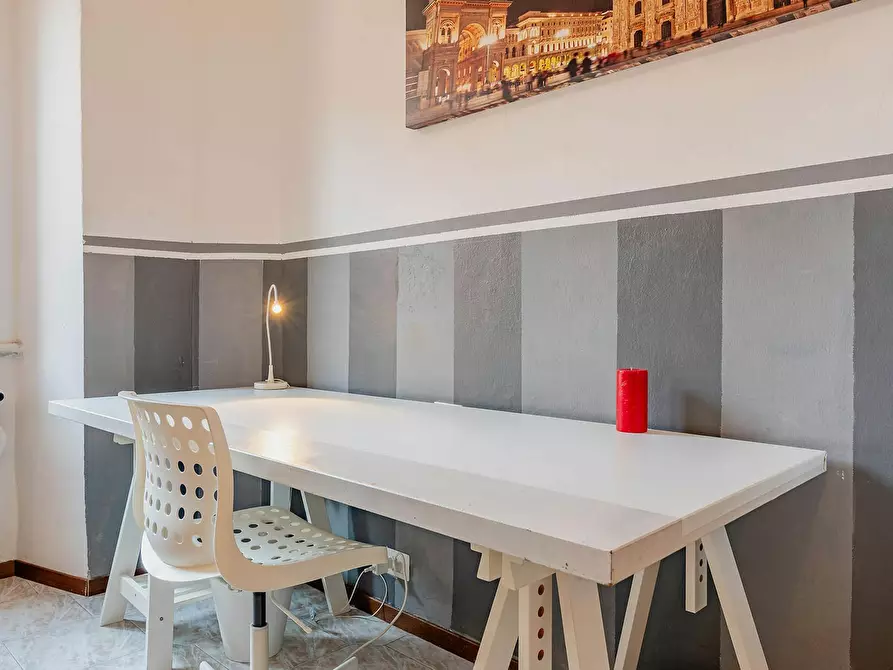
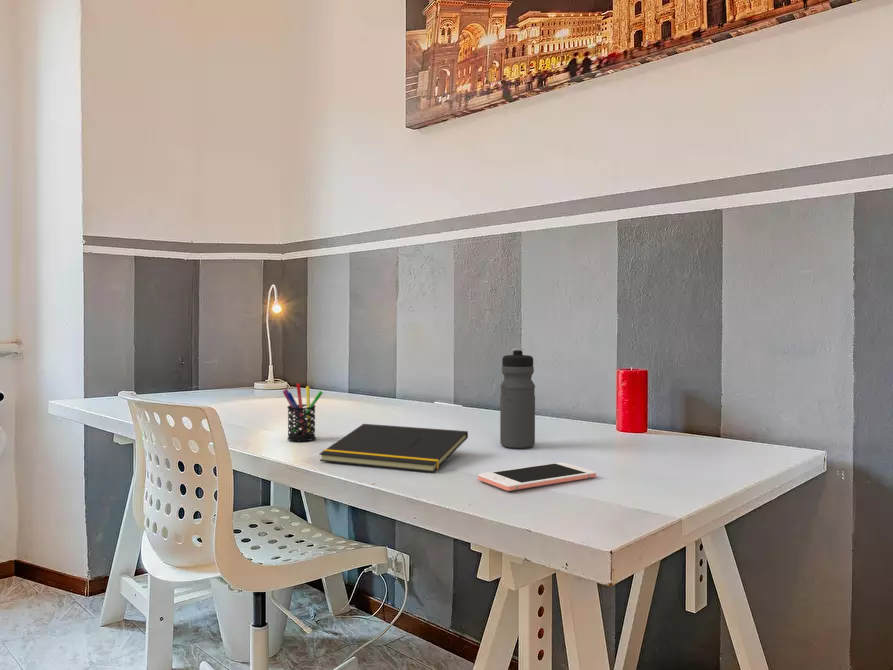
+ pen holder [282,382,324,442]
+ cell phone [477,461,597,492]
+ notepad [318,423,469,473]
+ water bottle [499,347,536,449]
